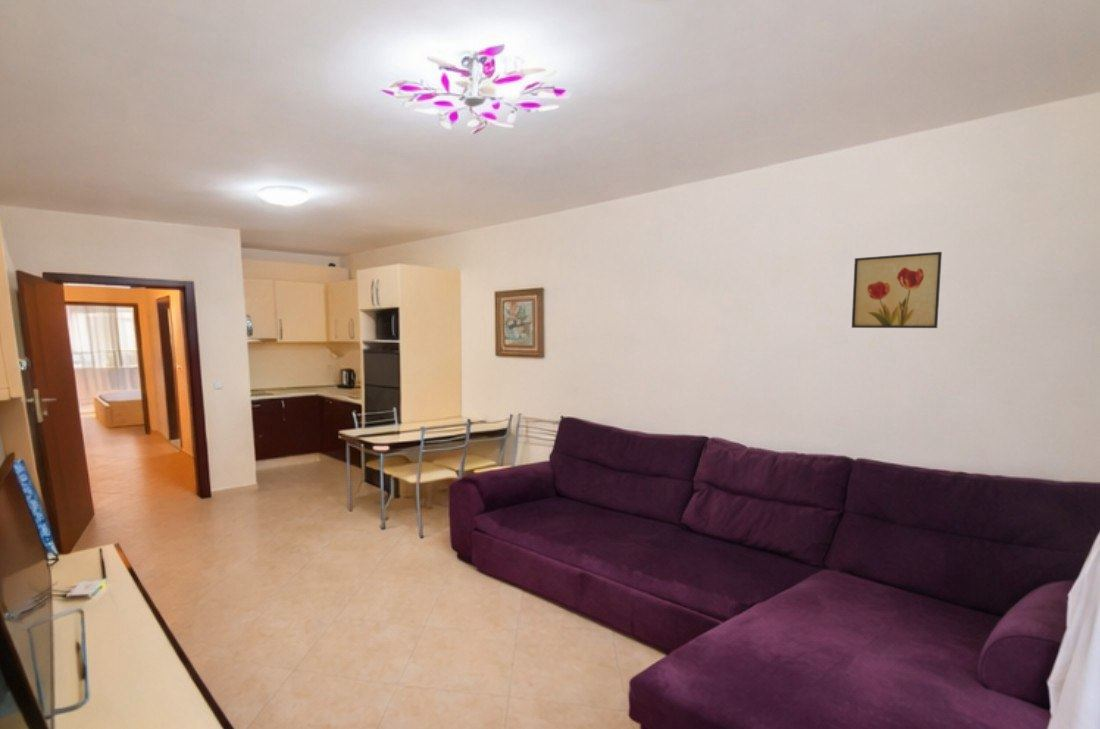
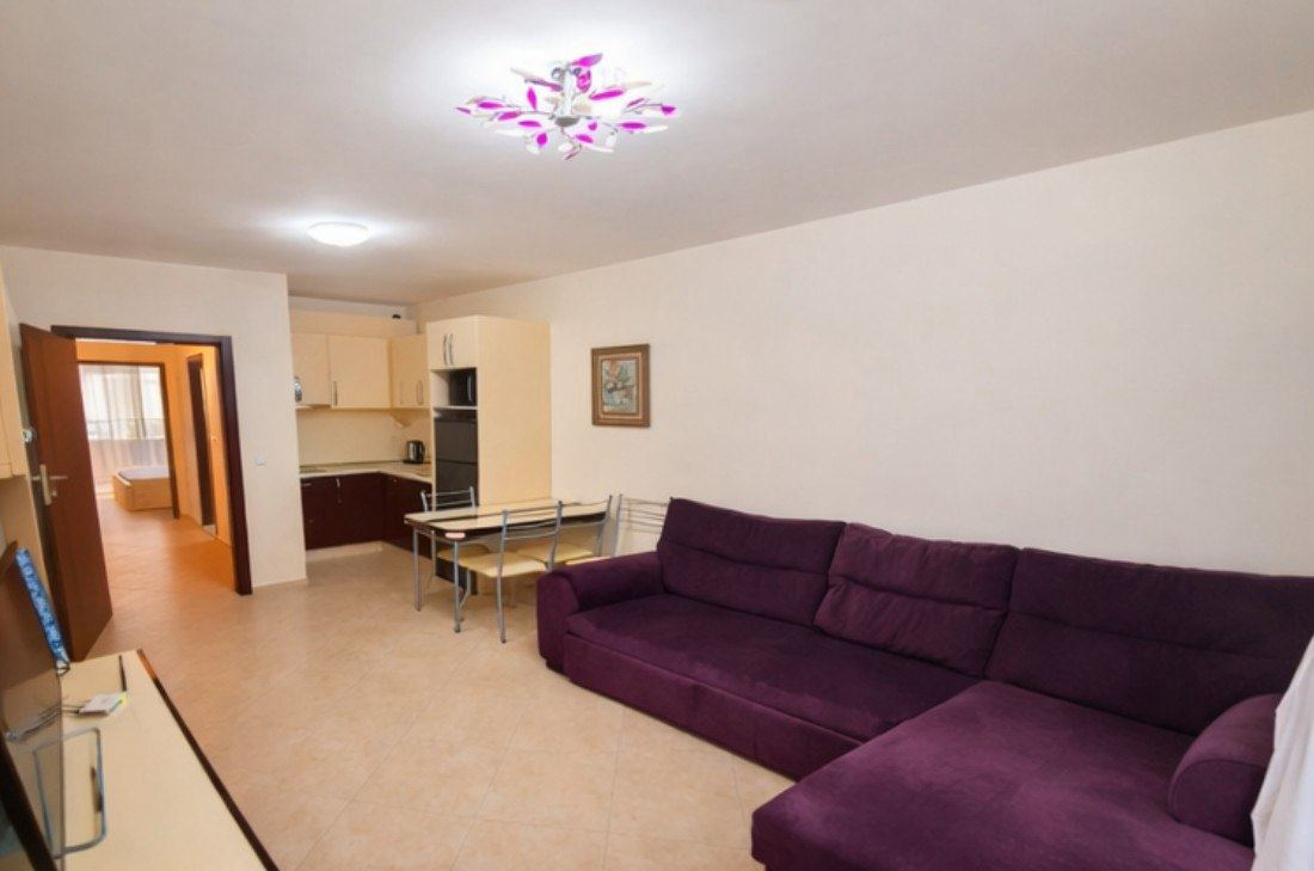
- wall art [851,251,943,329]
